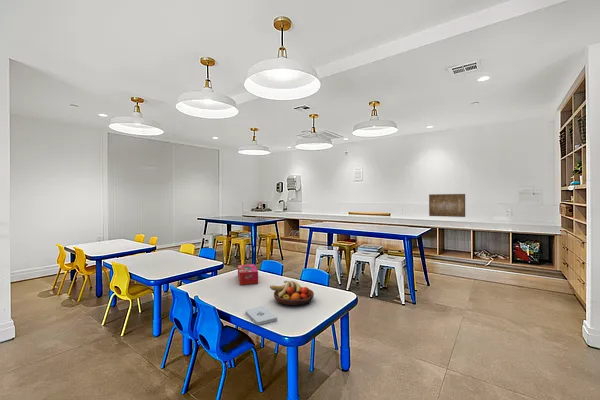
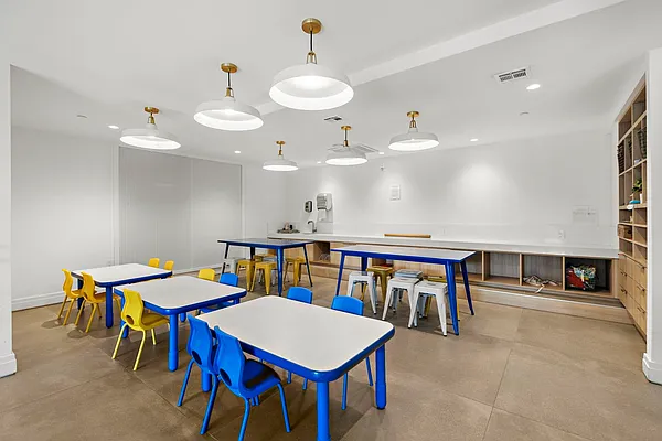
- wall art [428,193,466,218]
- tissue box [237,263,259,286]
- fruit bowl [269,280,315,307]
- notepad [244,305,278,326]
